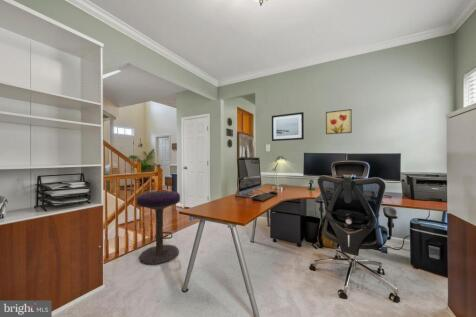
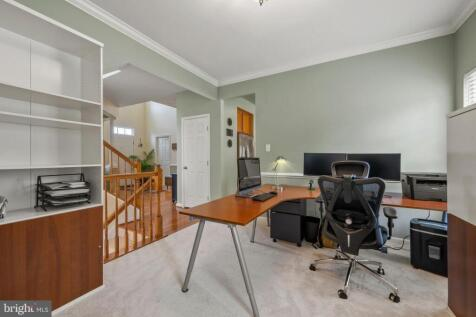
- wall art [271,111,305,142]
- wall art [325,108,353,135]
- stool [136,190,181,265]
